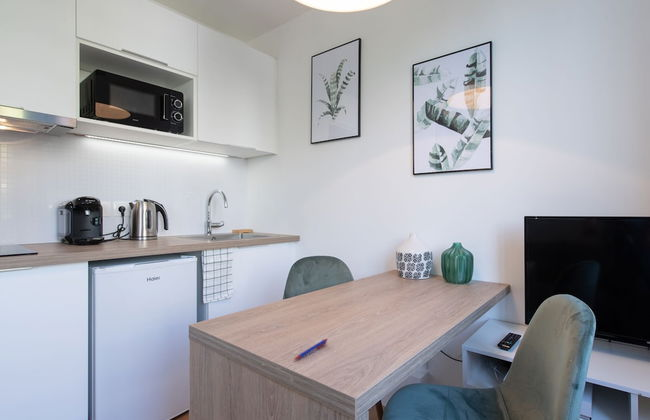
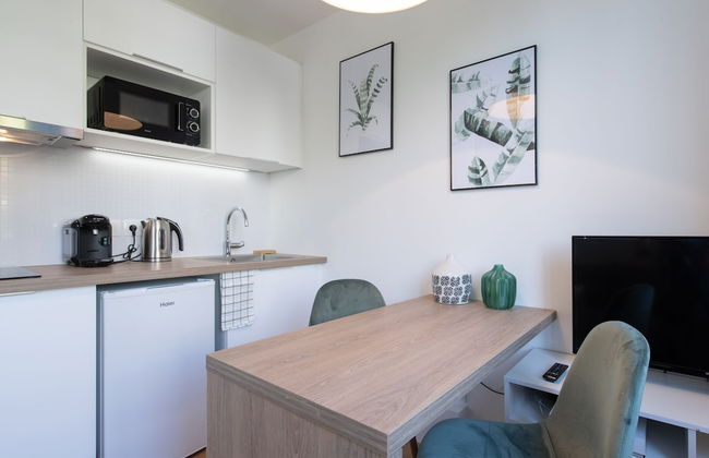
- pen [293,338,329,361]
